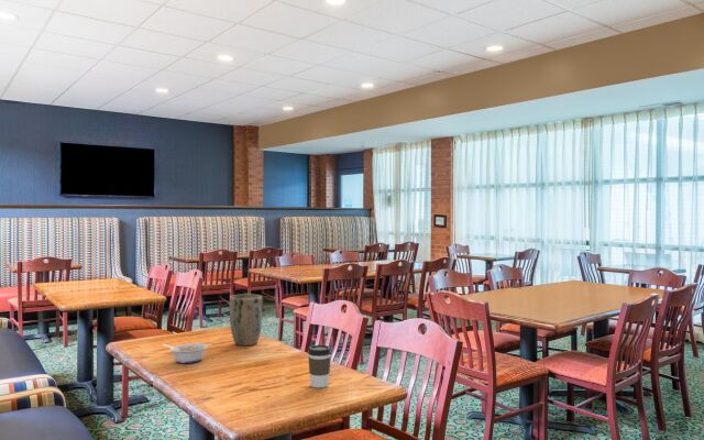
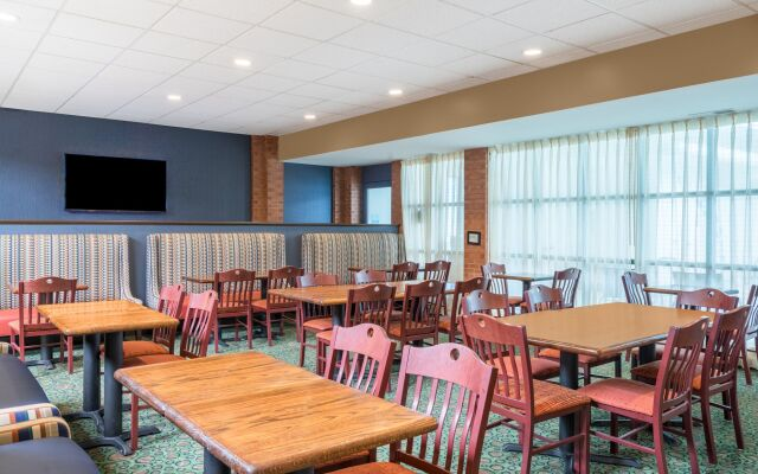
- plant pot [229,293,263,346]
- legume [162,342,209,364]
- coffee cup [307,344,332,388]
